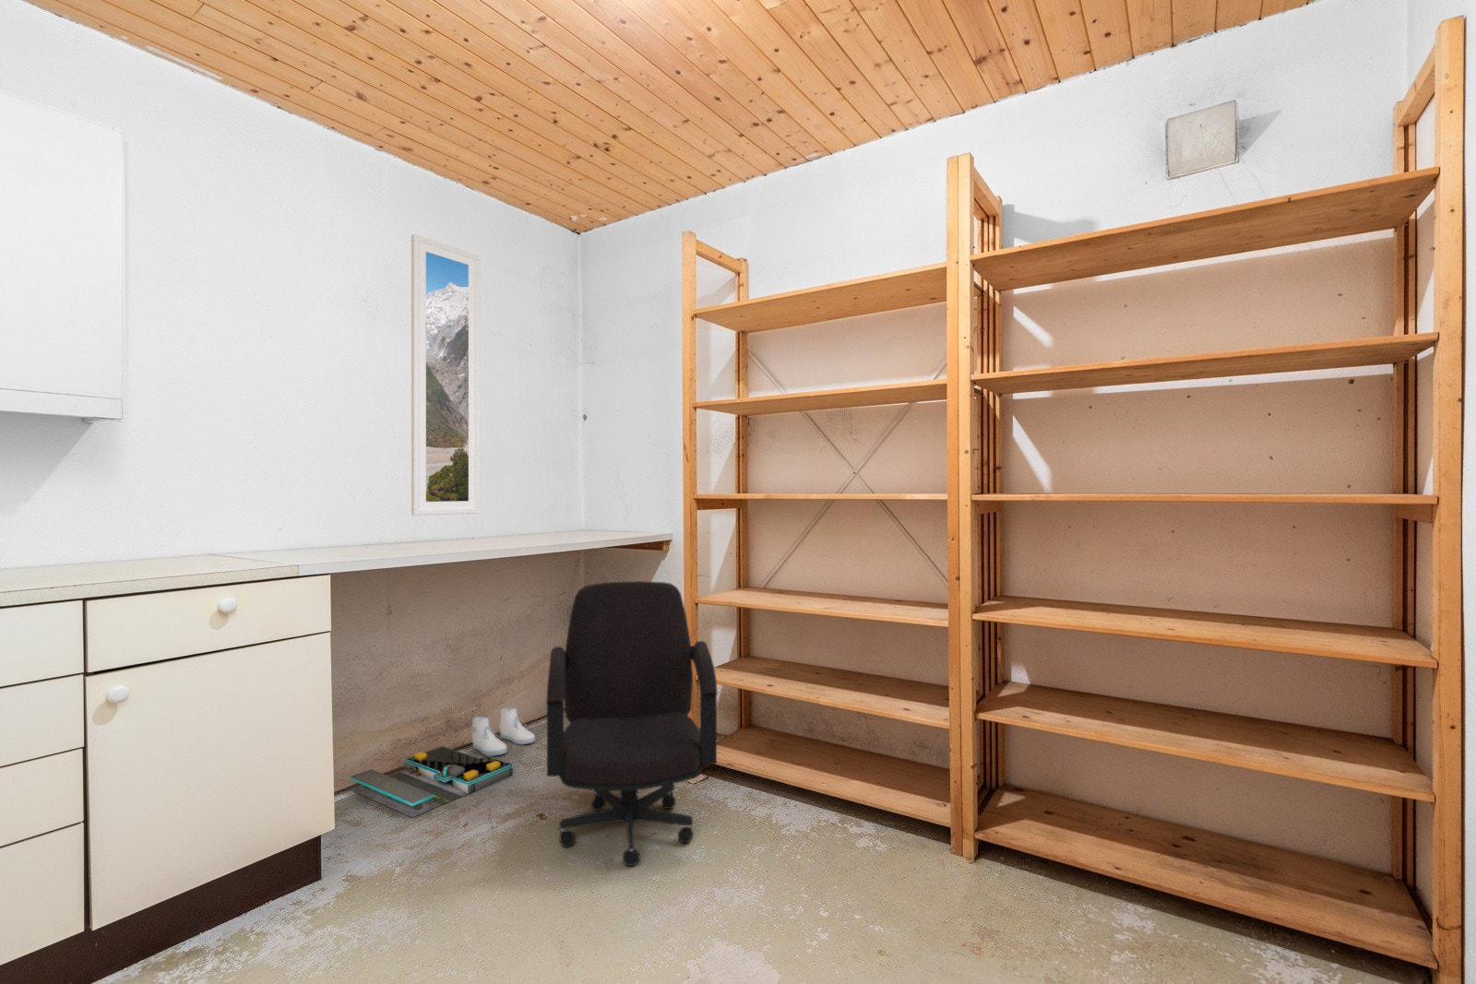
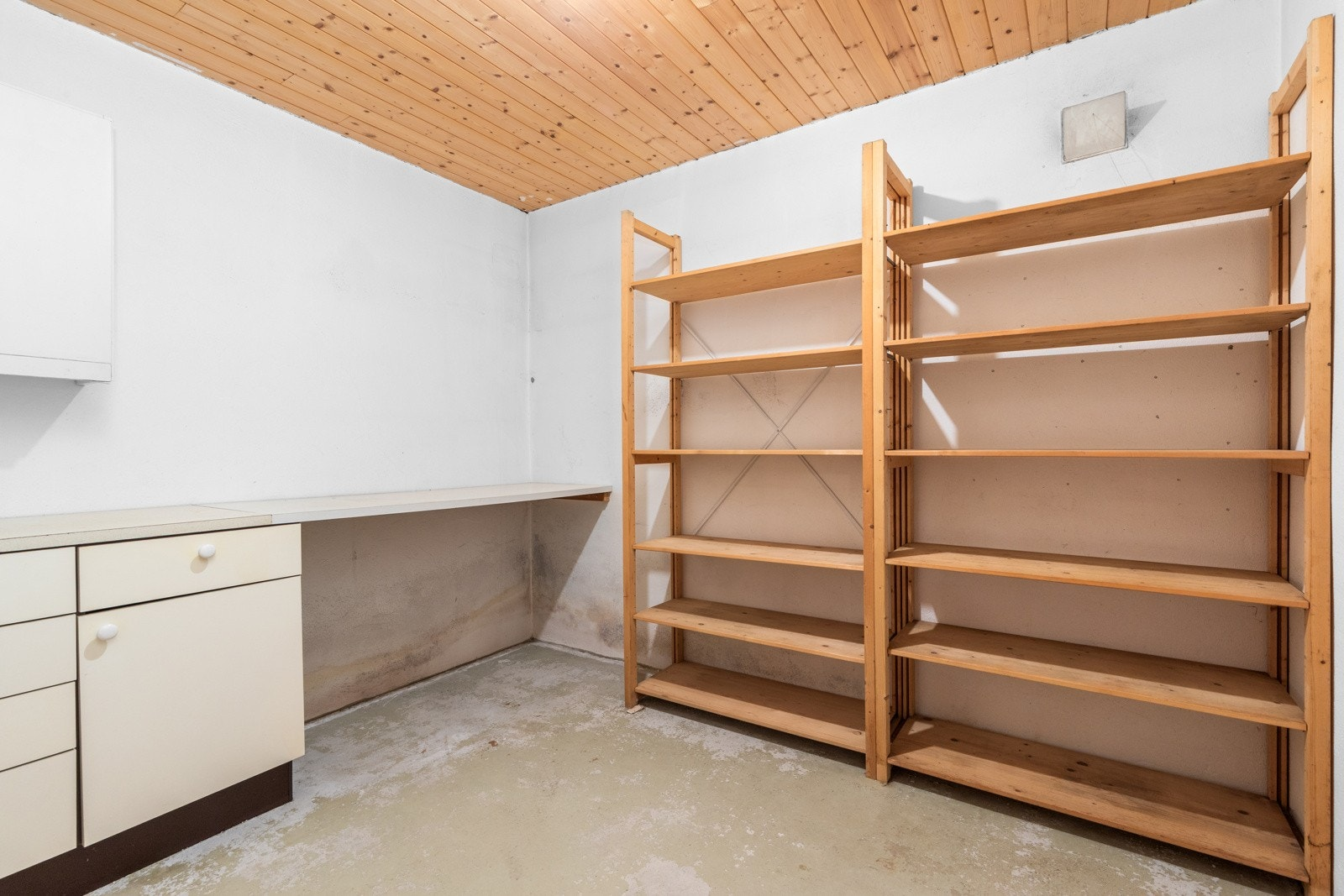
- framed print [411,233,481,516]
- storage bin [349,746,514,819]
- office chair [545,580,718,866]
- boots [471,706,536,757]
